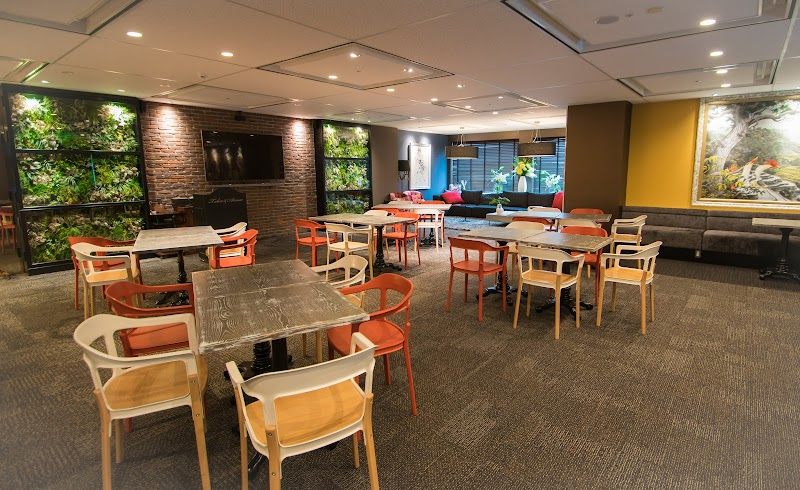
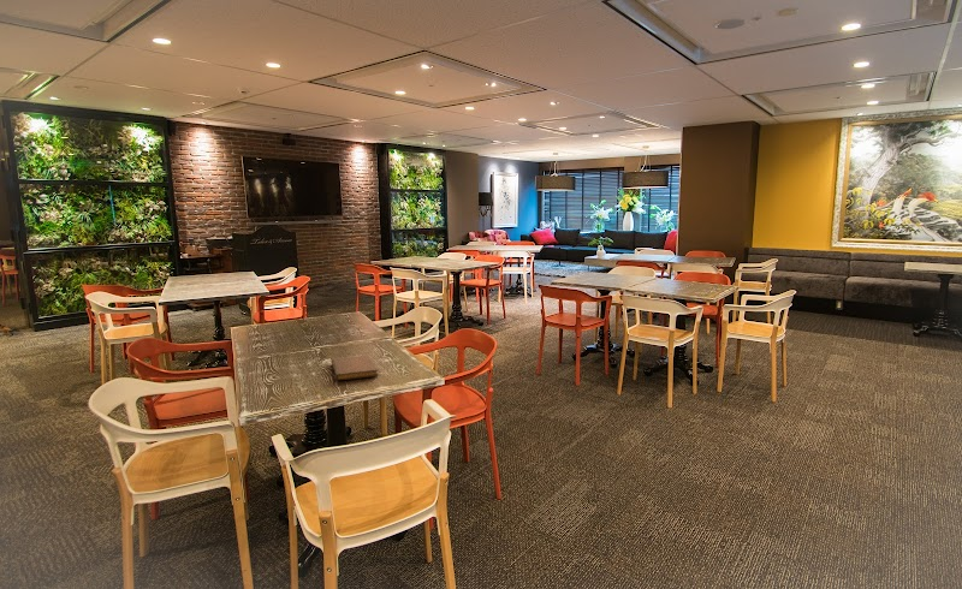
+ notebook [329,355,380,381]
